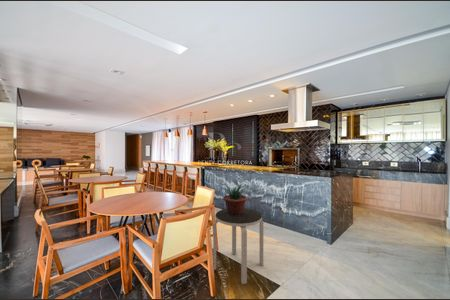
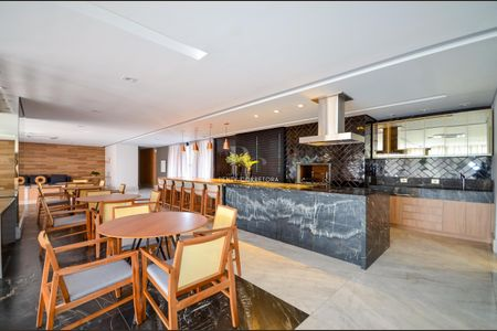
- side table [212,207,264,285]
- potted plant [220,183,249,216]
